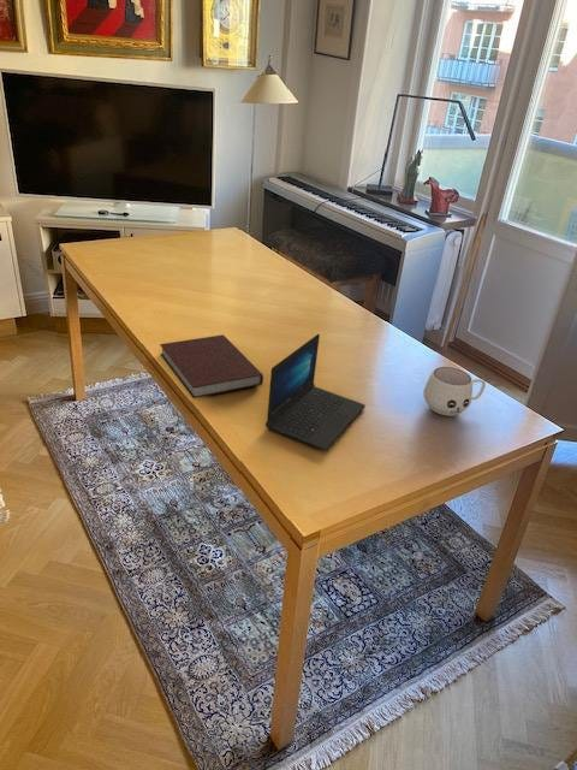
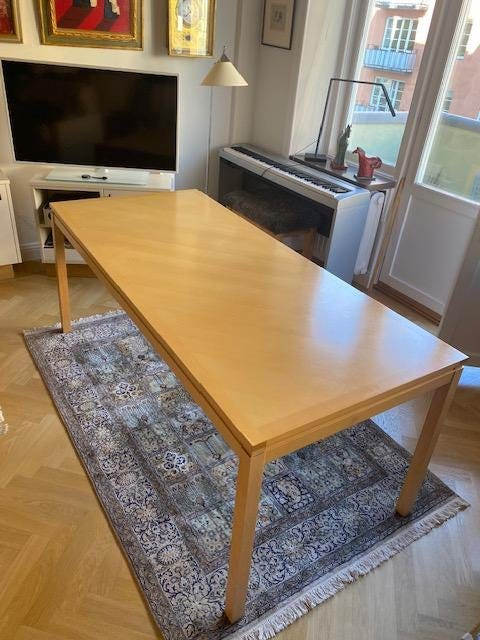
- laptop [264,333,367,451]
- notebook [159,333,264,399]
- mug [422,366,487,417]
